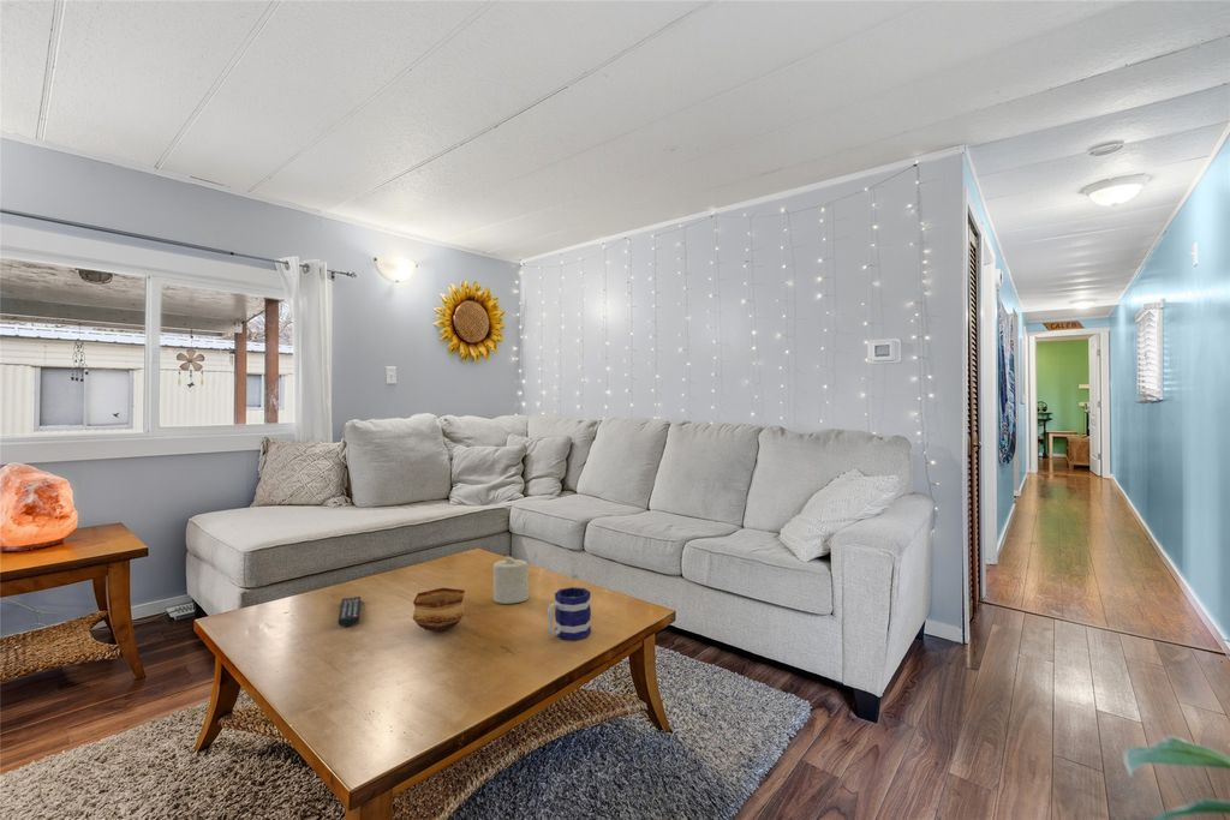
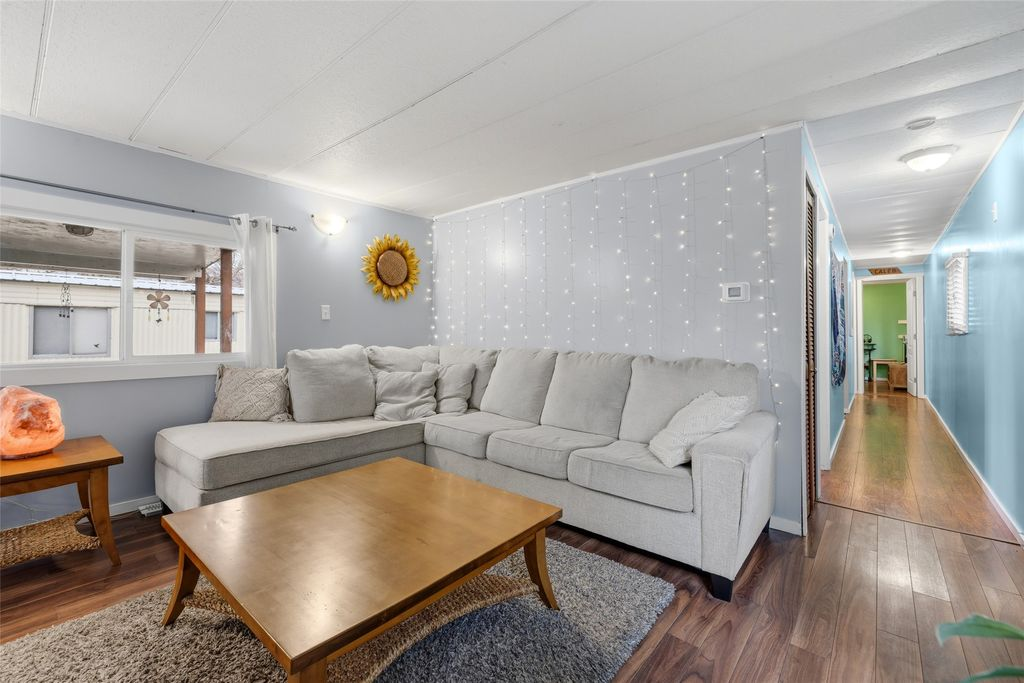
- bowl [412,587,467,633]
- mug [547,586,592,641]
- remote control [338,595,362,627]
- candle [492,555,530,605]
